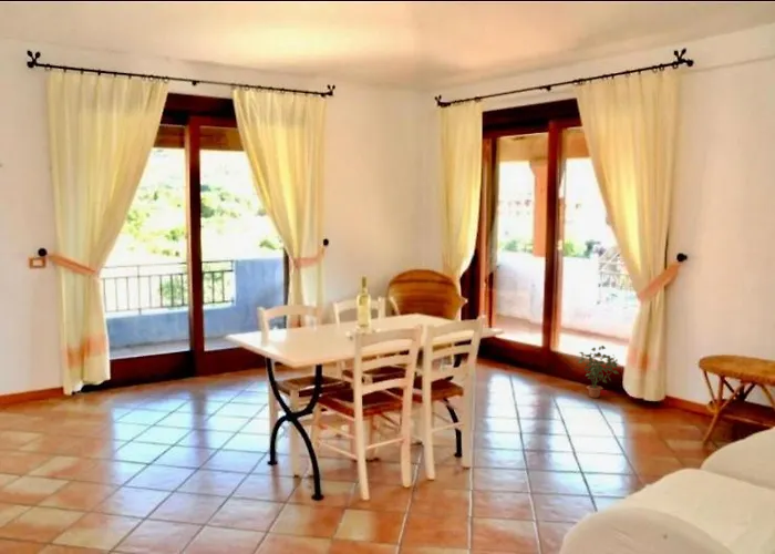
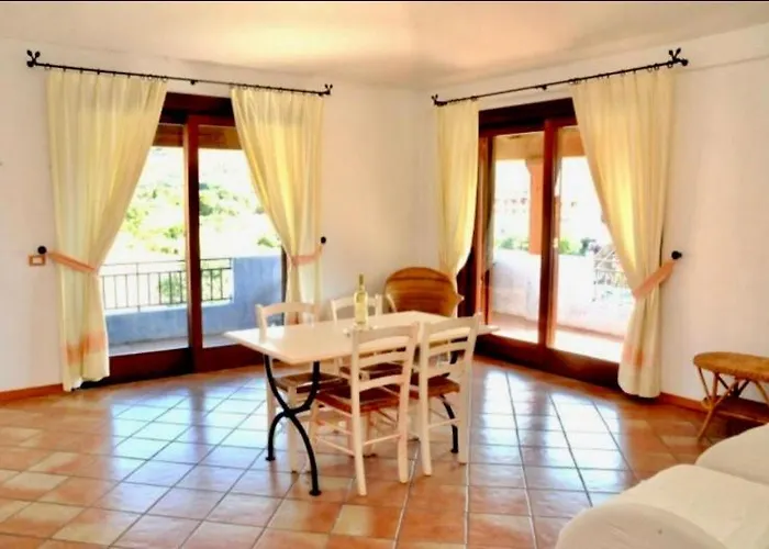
- potted plant [577,345,619,399]
